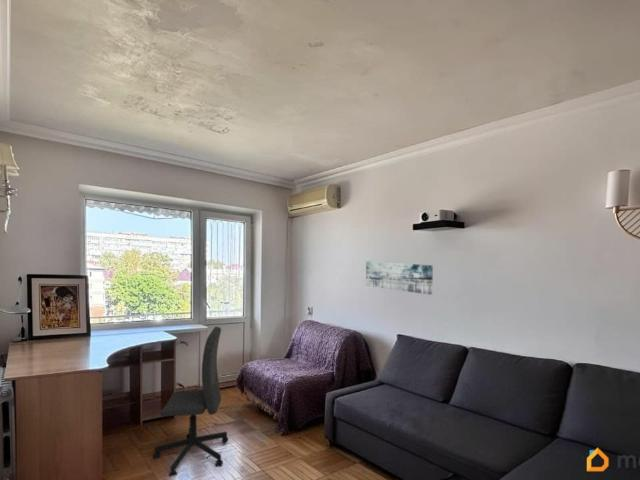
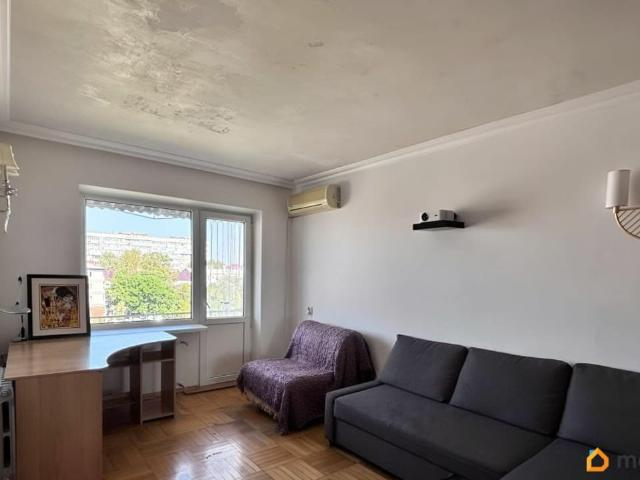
- wall art [365,260,434,296]
- office chair [152,326,229,477]
